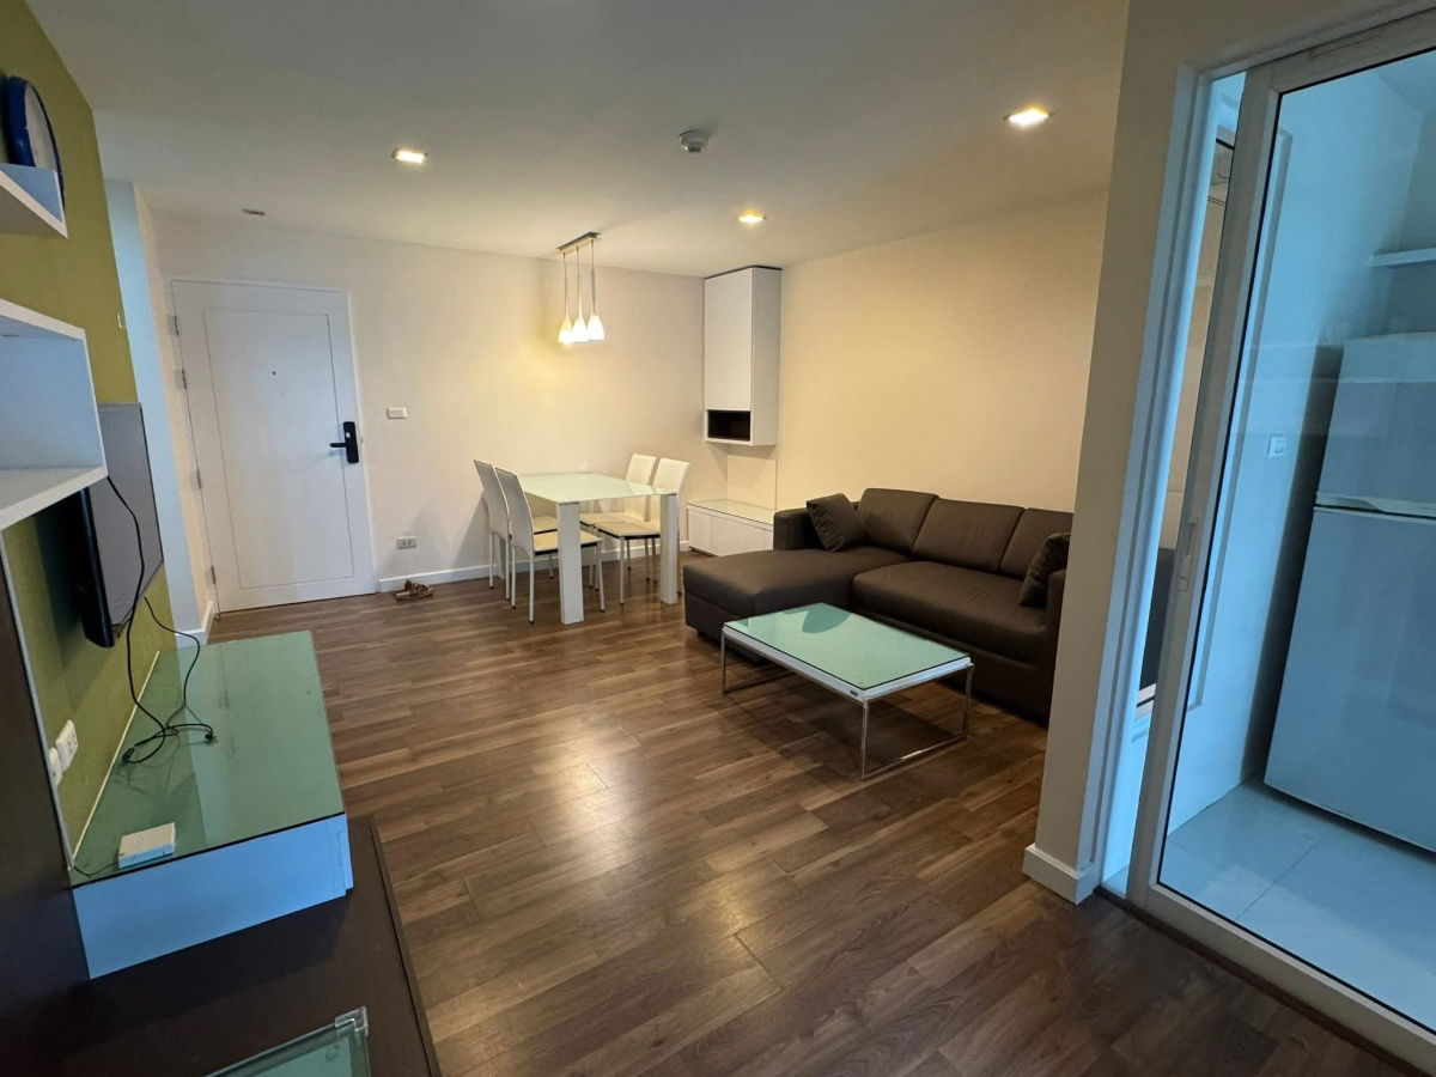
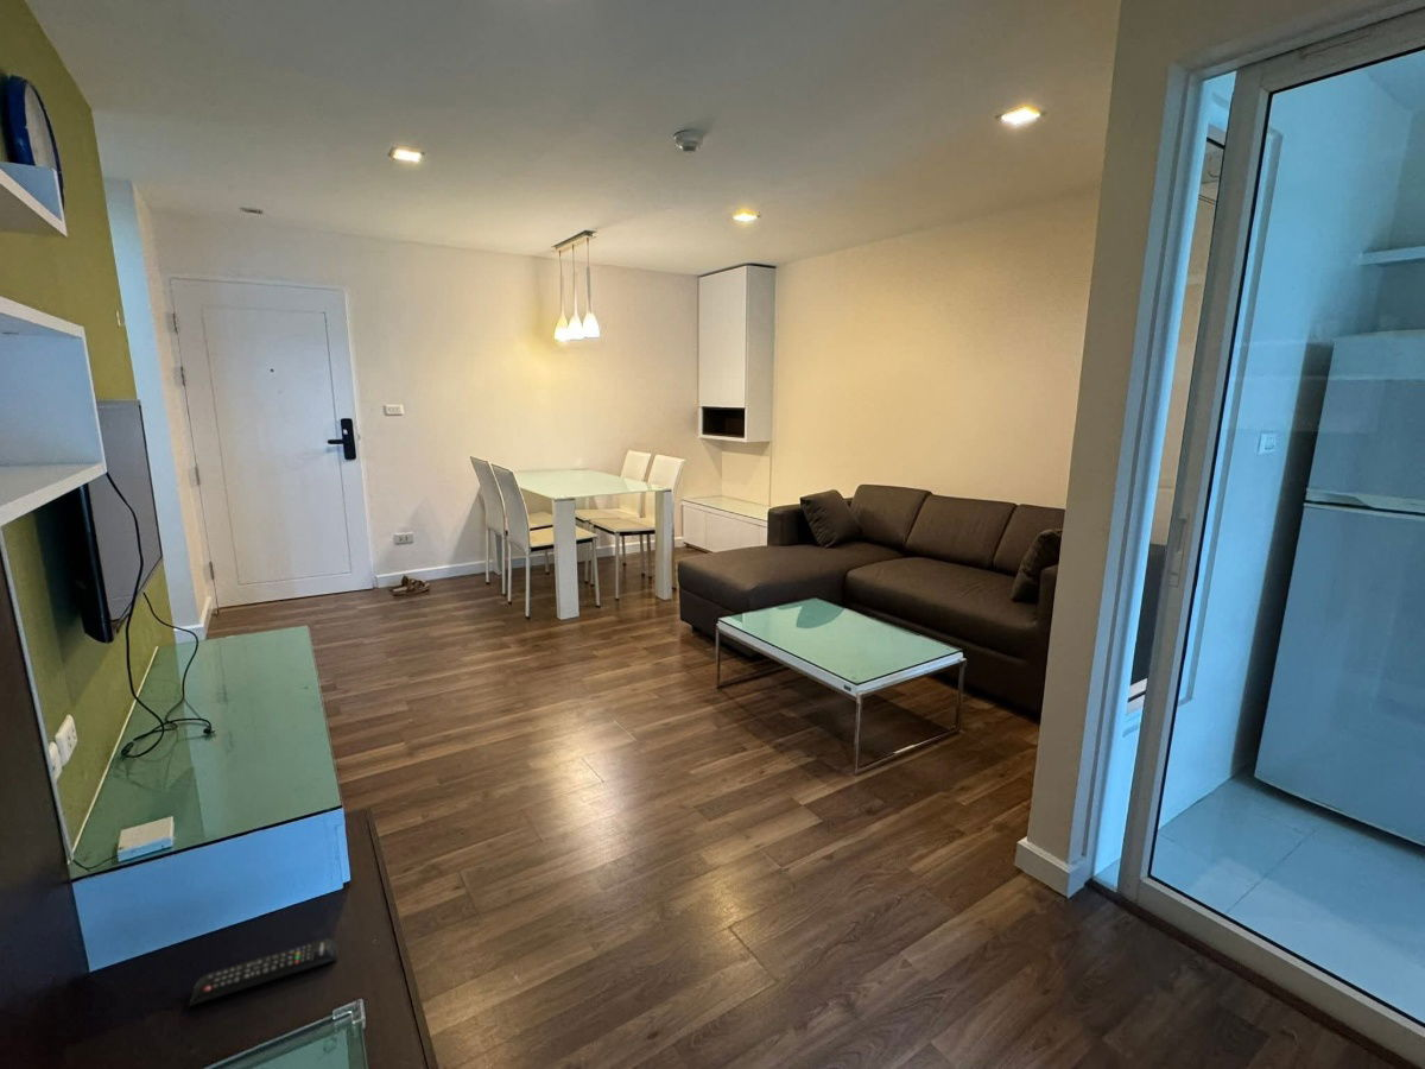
+ remote control [188,937,340,1007]
